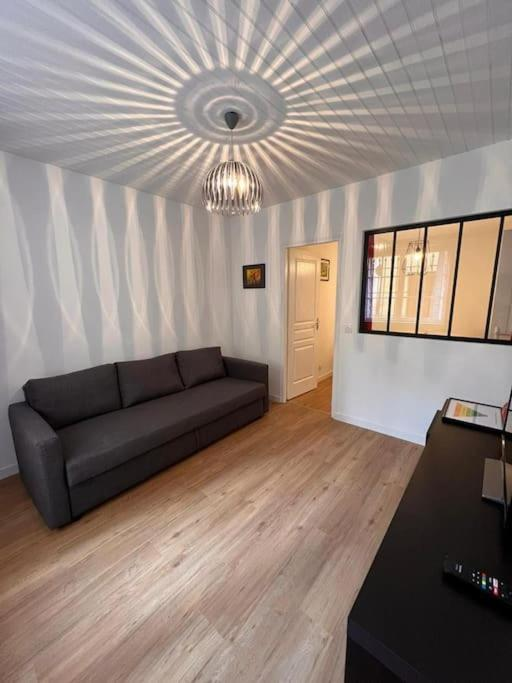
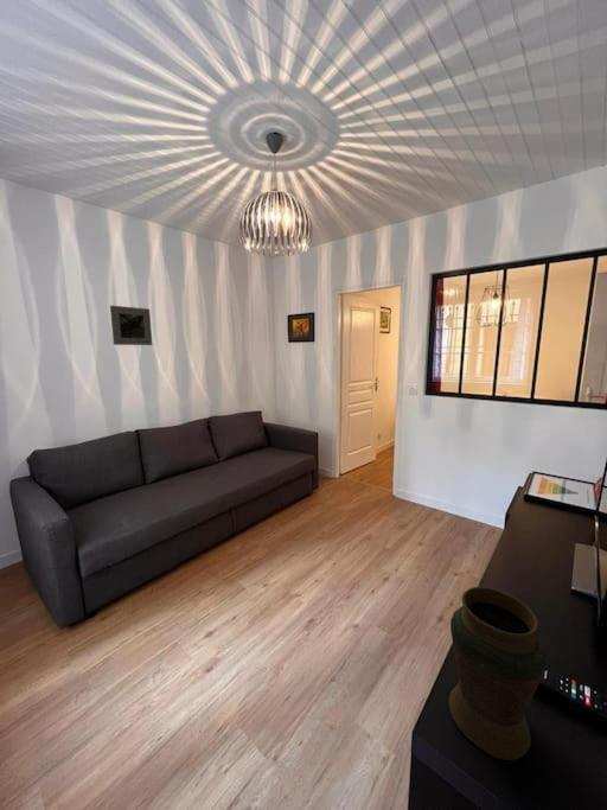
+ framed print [109,305,153,346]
+ decorative vase [448,586,548,761]
